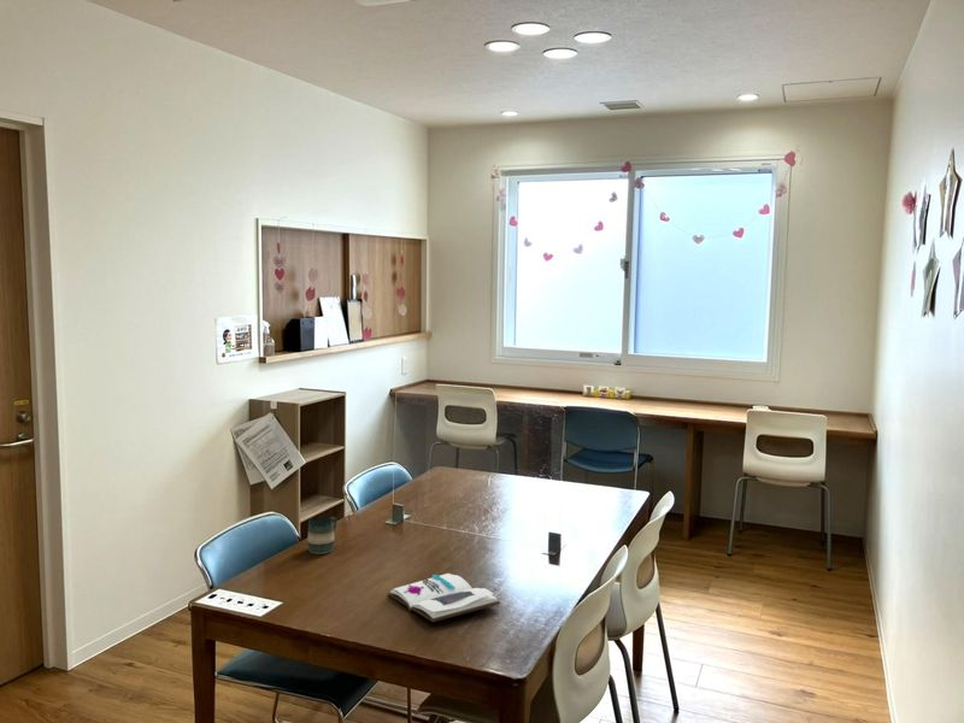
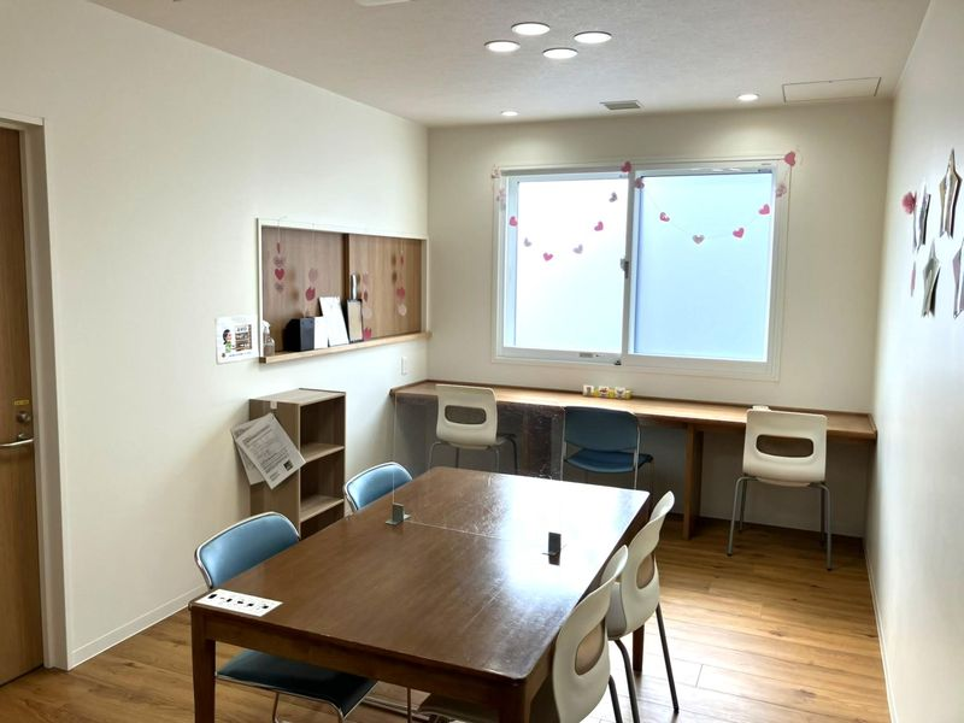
- mug [306,516,337,556]
- book [387,572,501,623]
